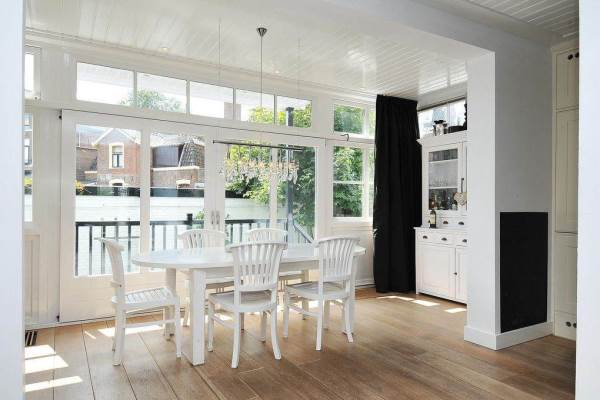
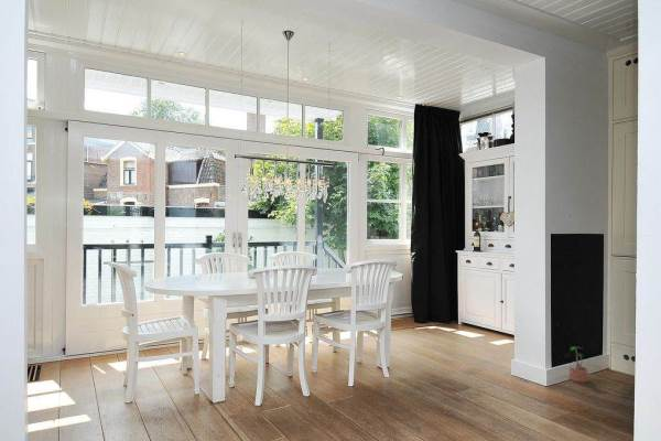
+ potted plant [568,346,589,384]
